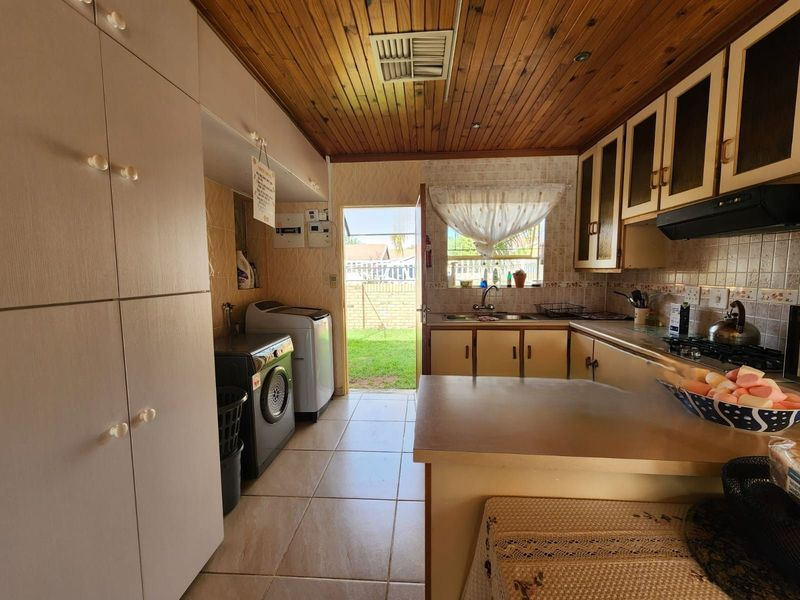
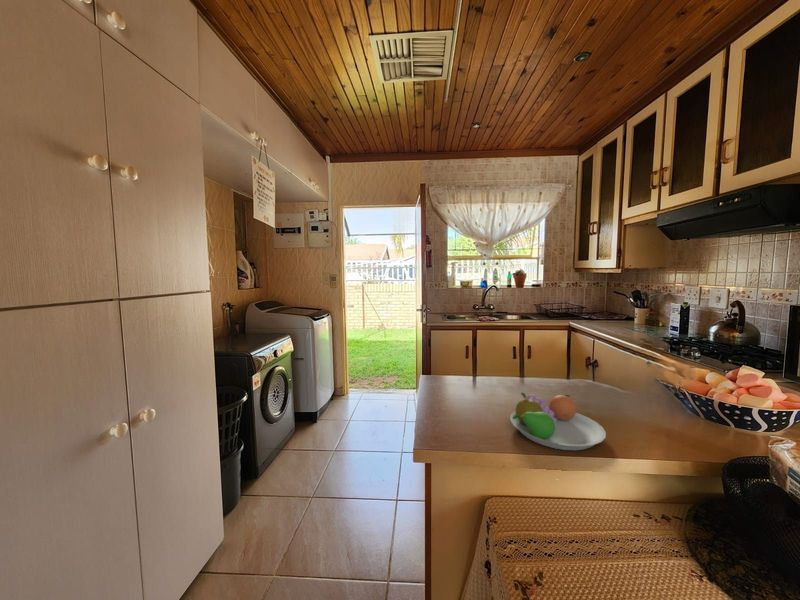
+ fruit bowl [509,392,607,451]
